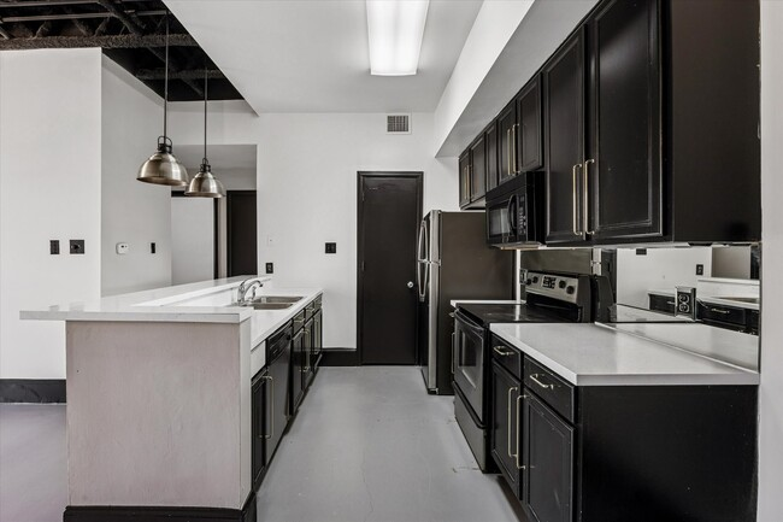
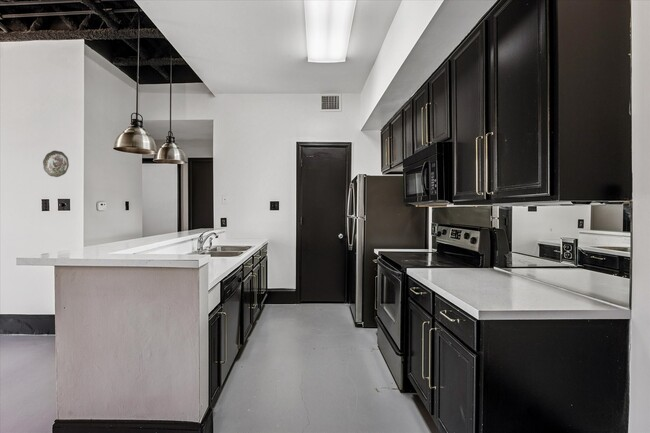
+ decorative plate [42,150,70,178]
